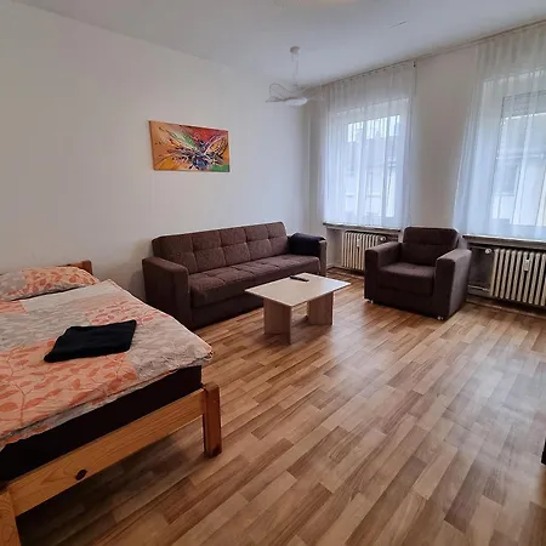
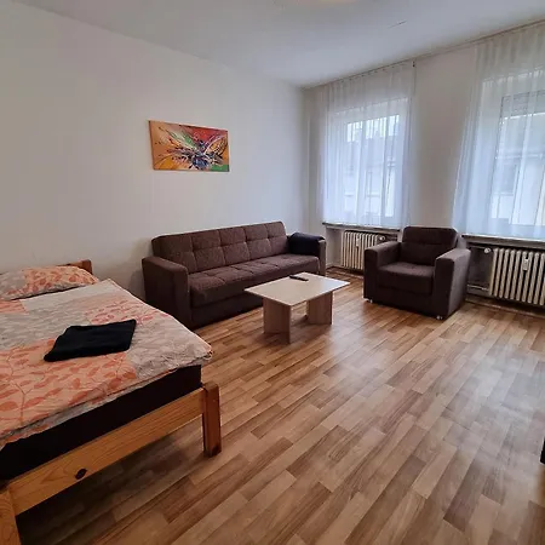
- ceiling light fixture [265,45,326,109]
